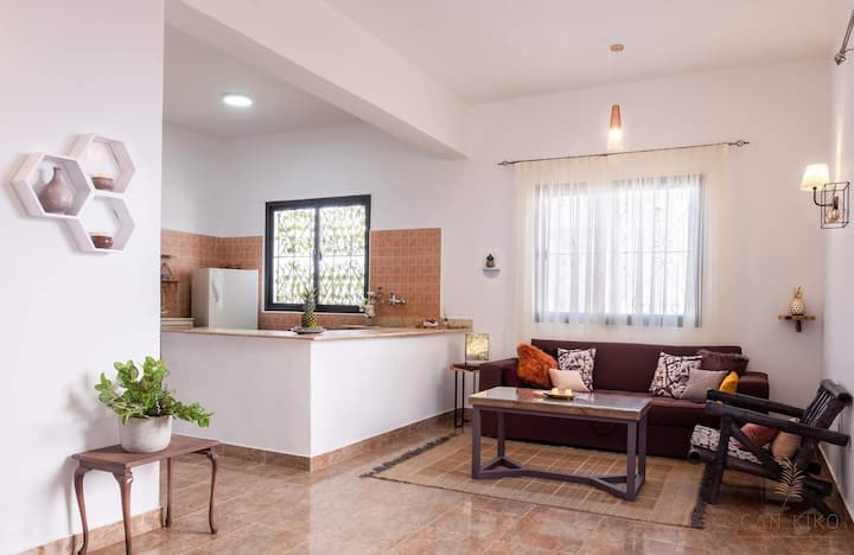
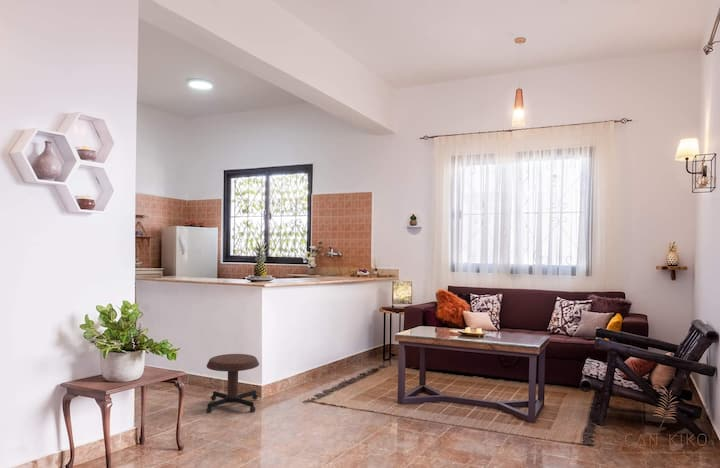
+ stool [205,353,260,414]
